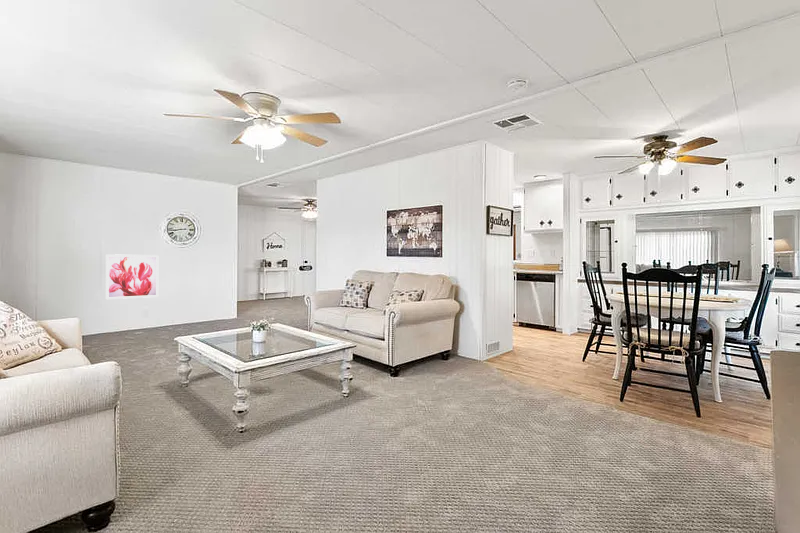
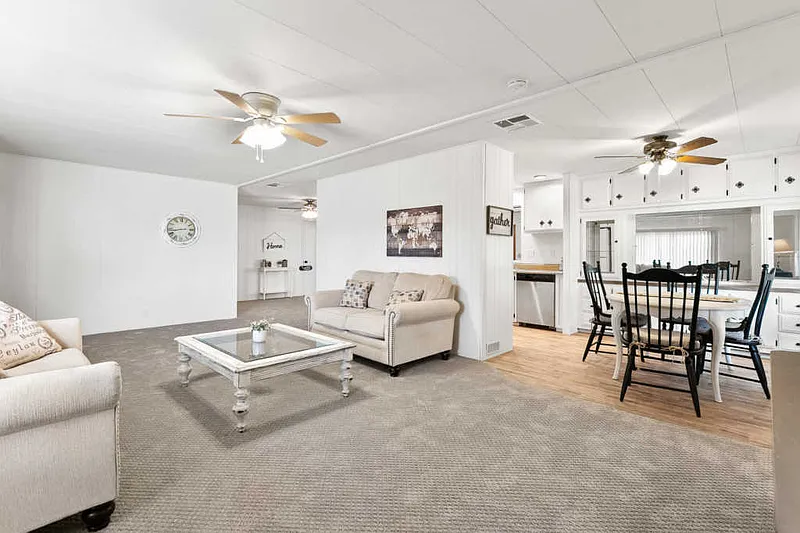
- wall art [105,253,159,300]
